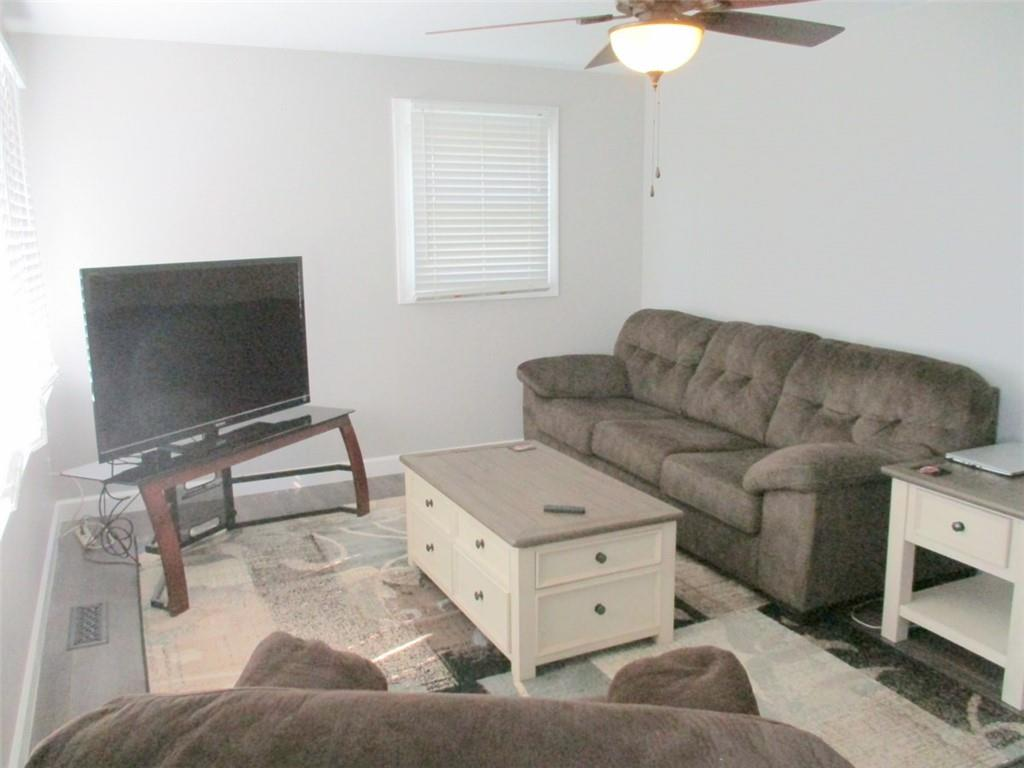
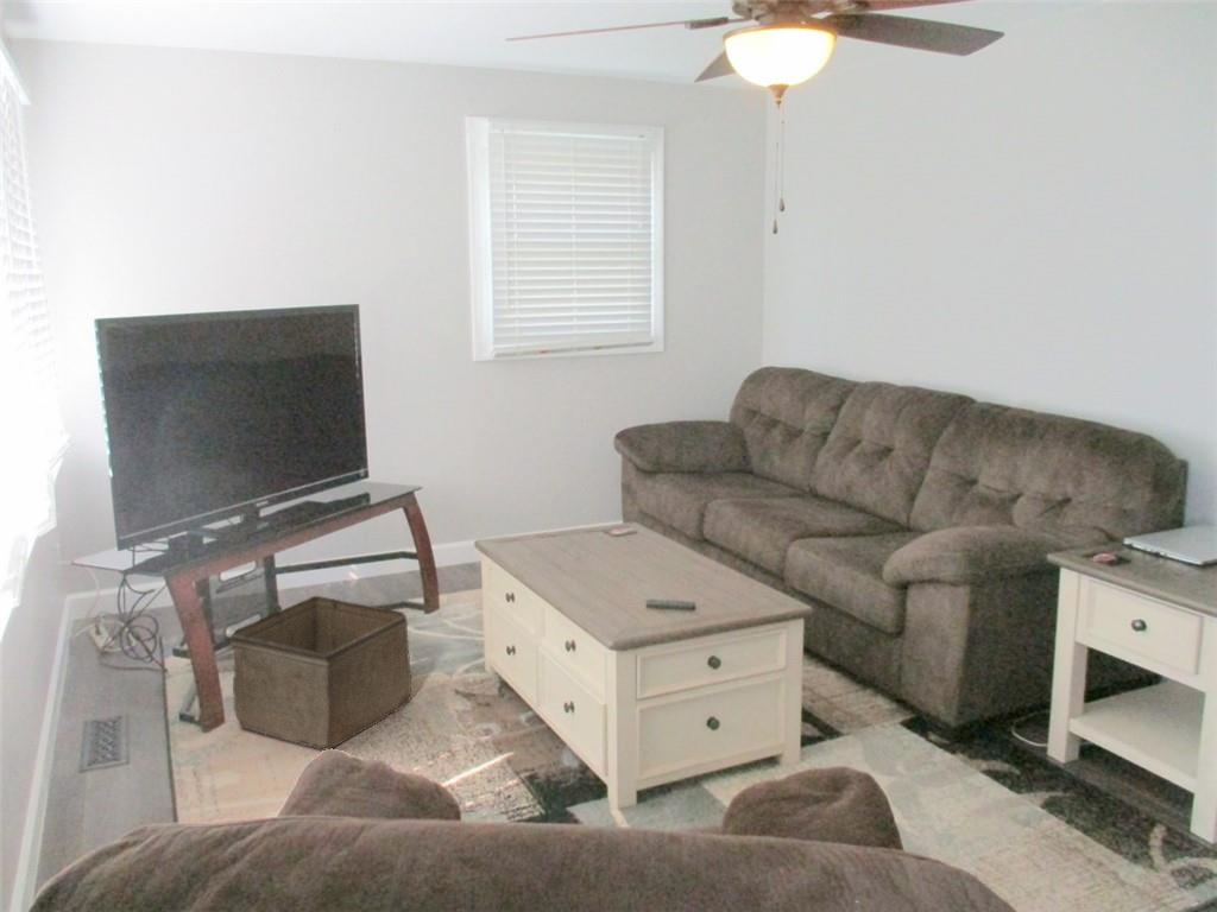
+ storage bin [229,595,412,752]
